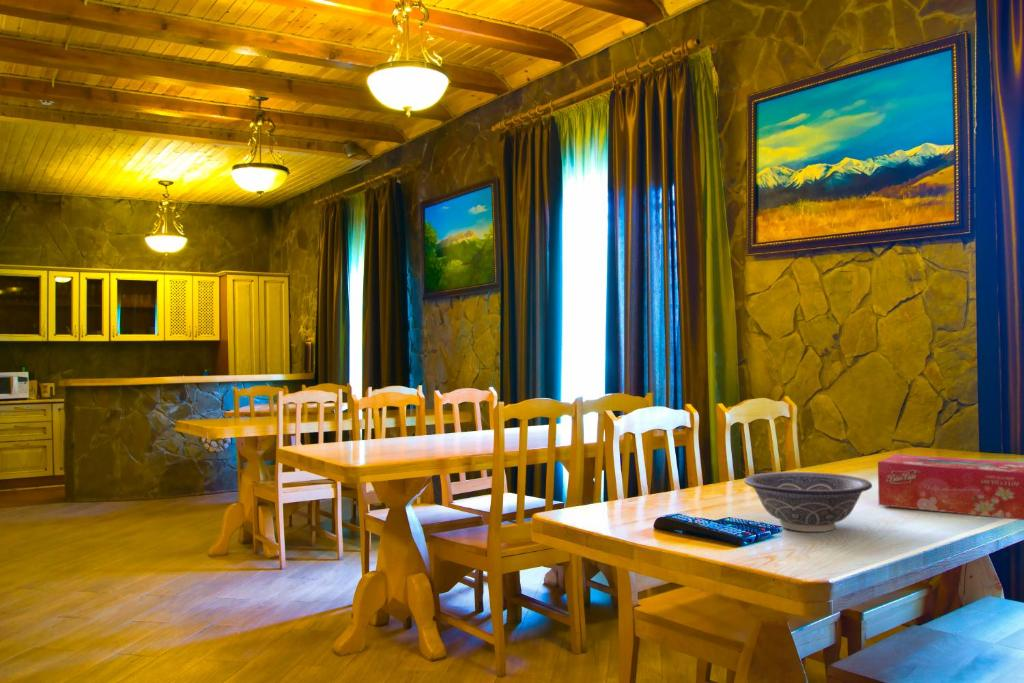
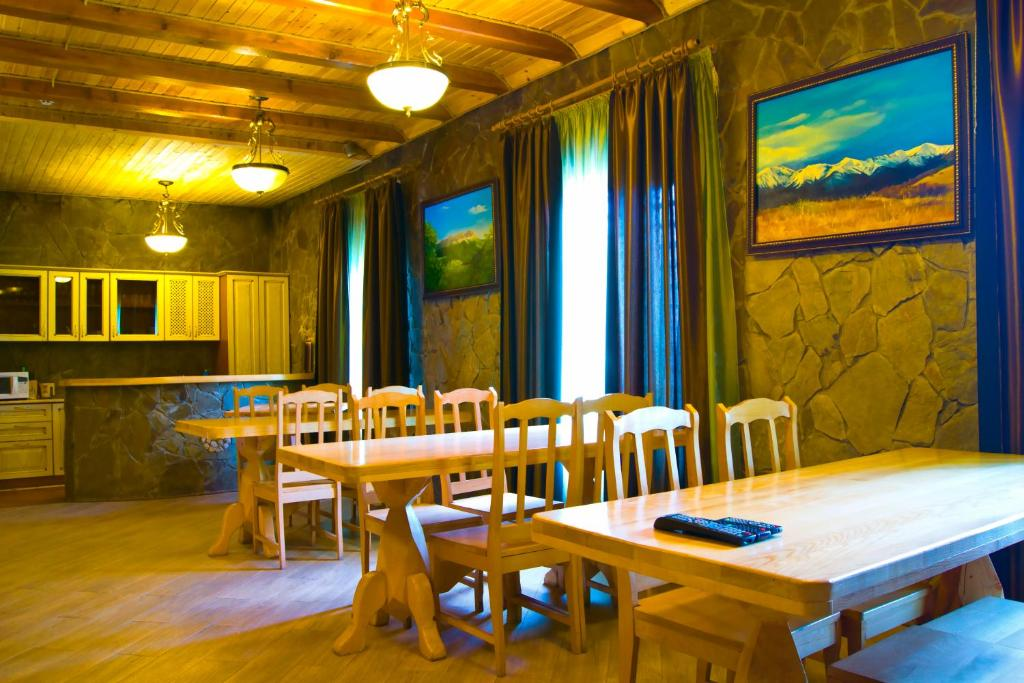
- decorative bowl [743,471,873,533]
- tissue box [877,453,1024,521]
